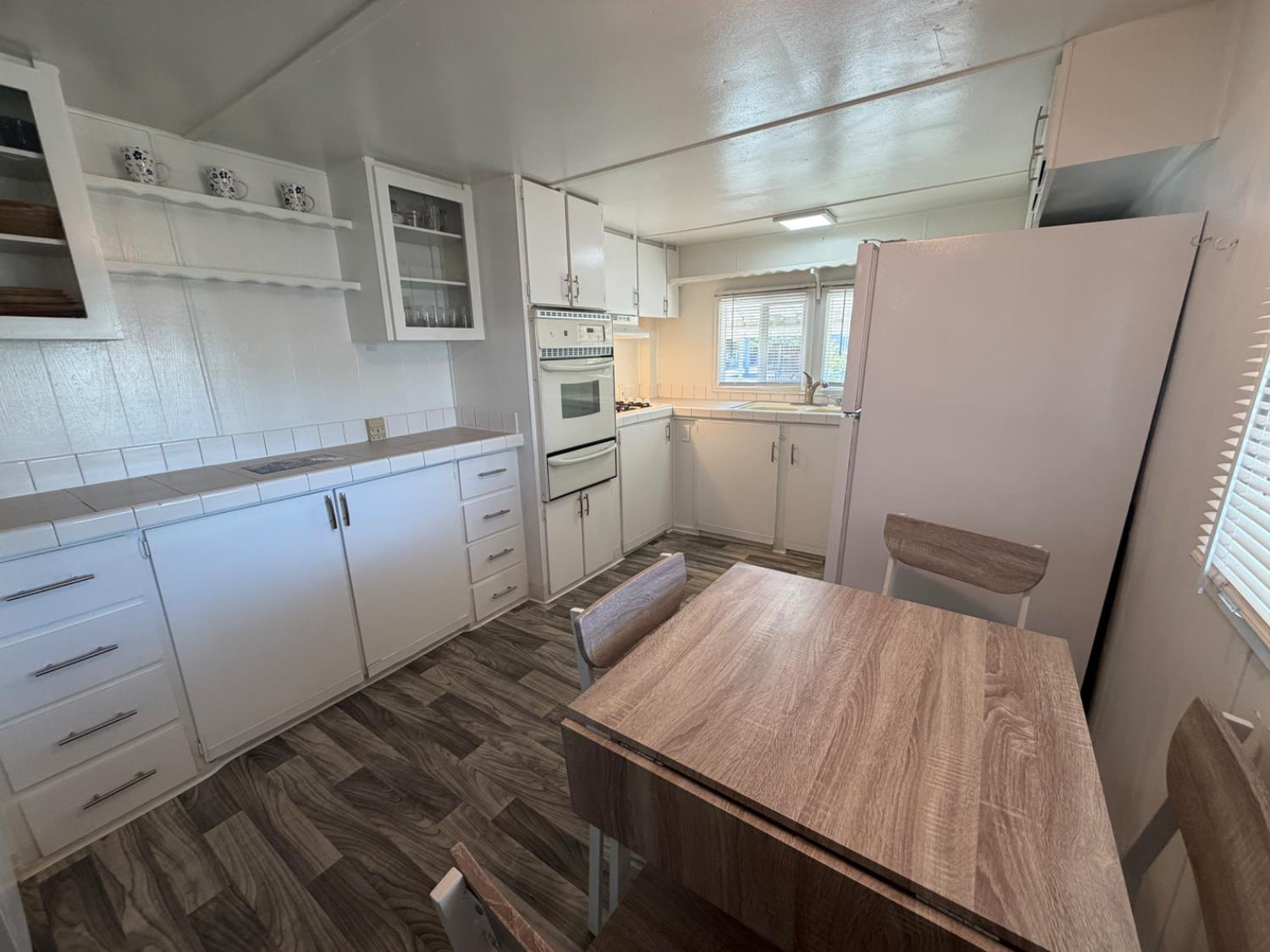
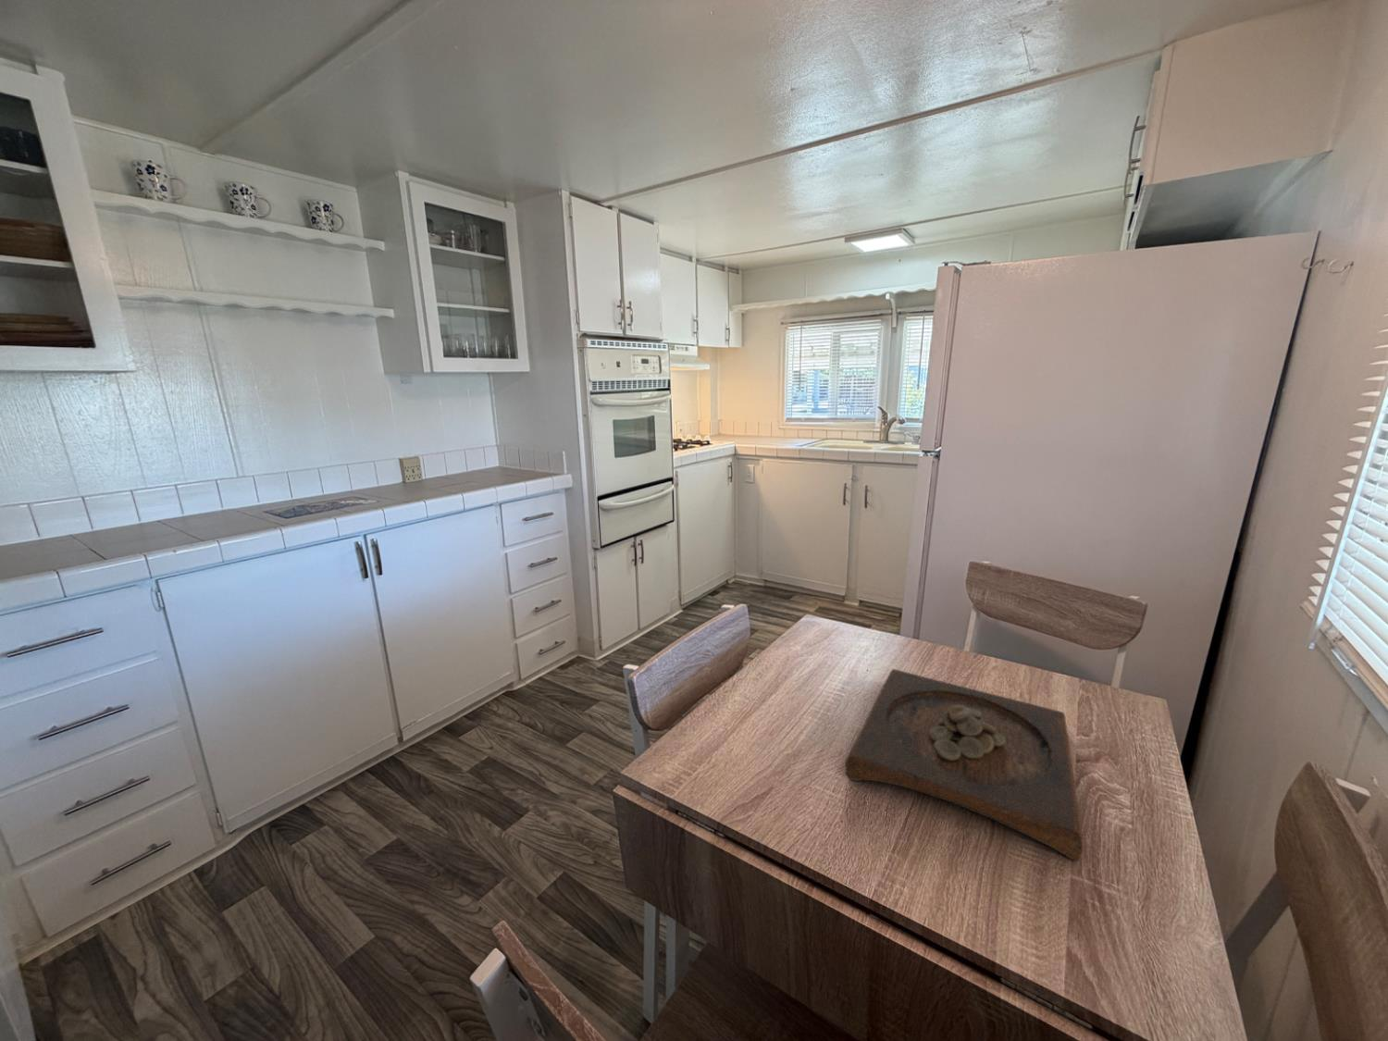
+ wooden tray [845,668,1084,863]
